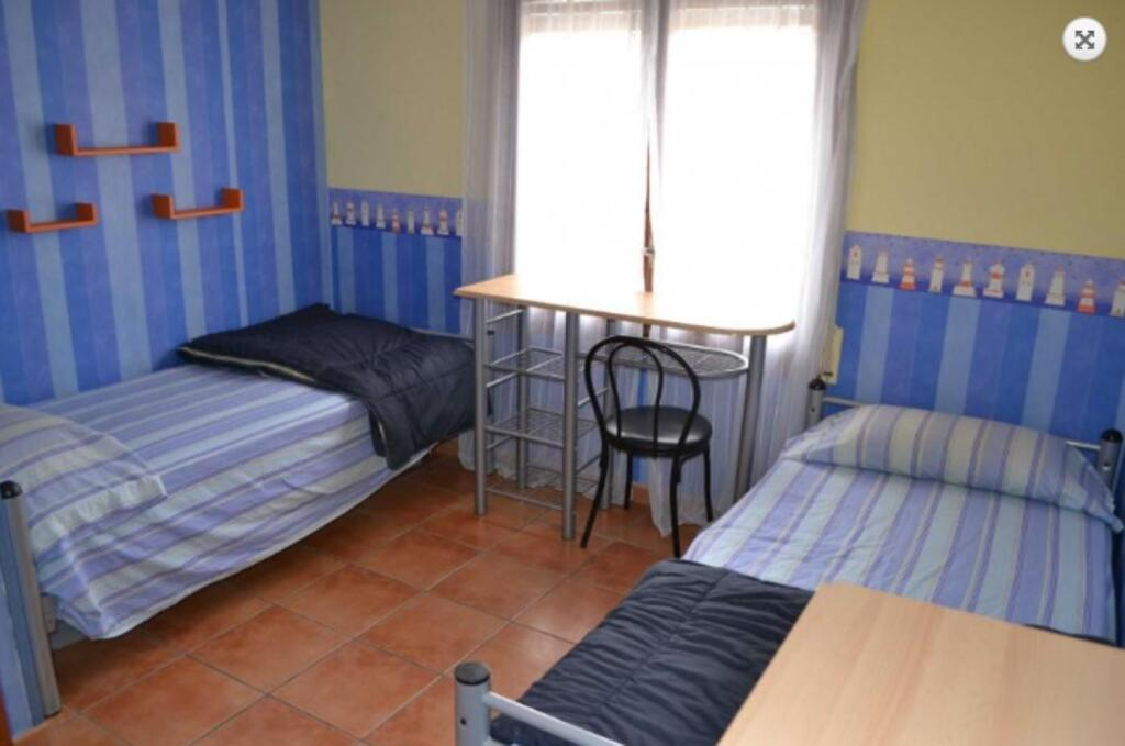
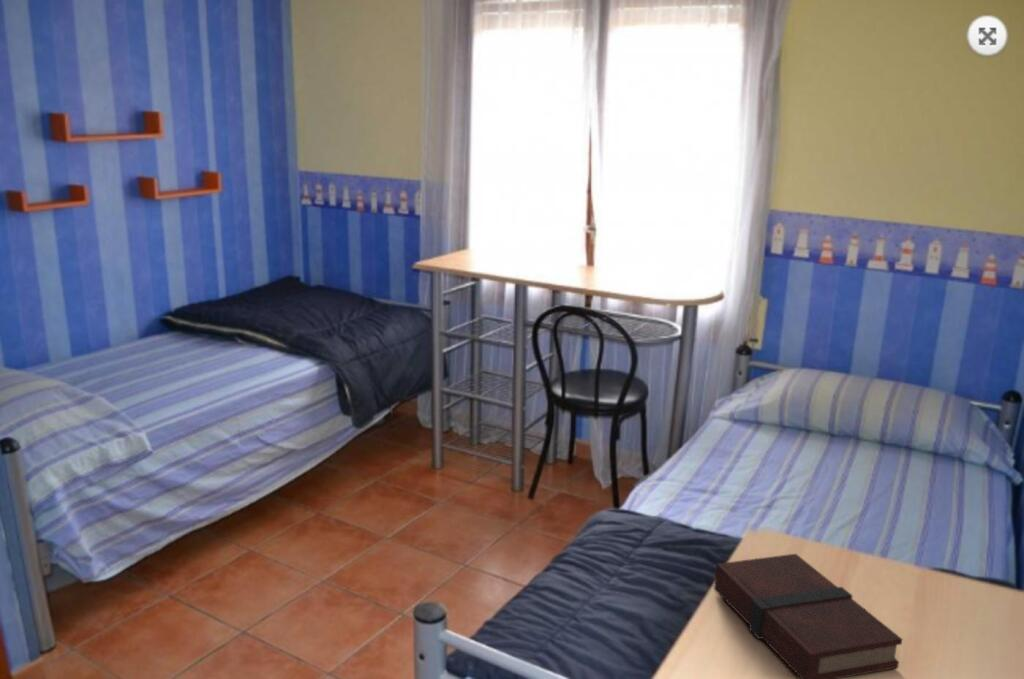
+ book [713,553,903,679]
